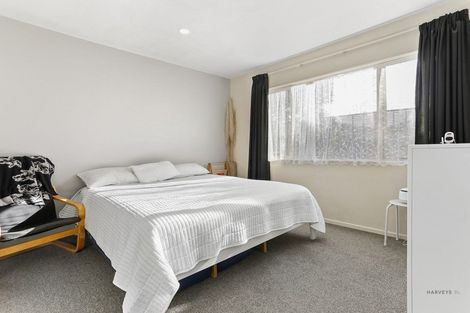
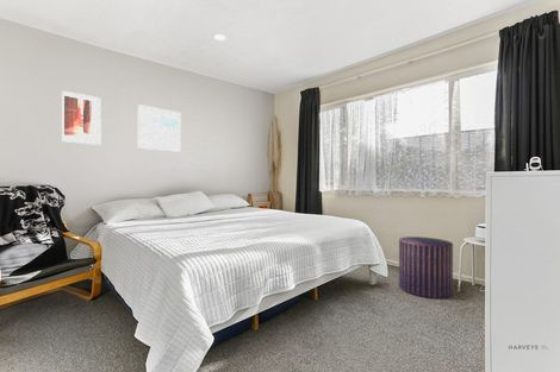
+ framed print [137,103,182,153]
+ wall art [61,89,102,146]
+ pouf [398,235,454,300]
